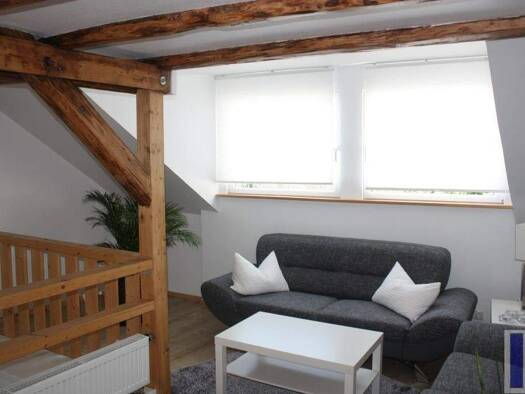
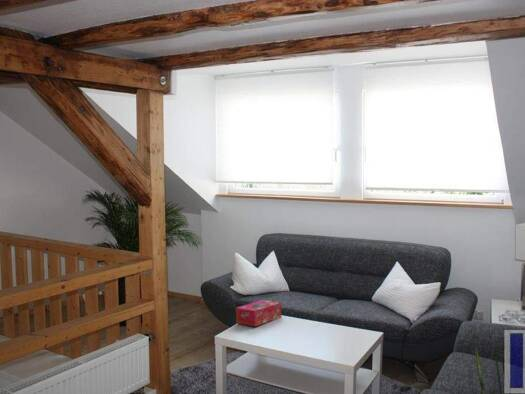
+ tissue box [235,299,283,327]
